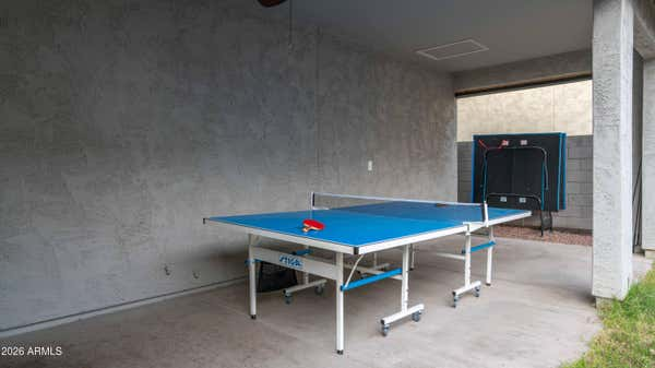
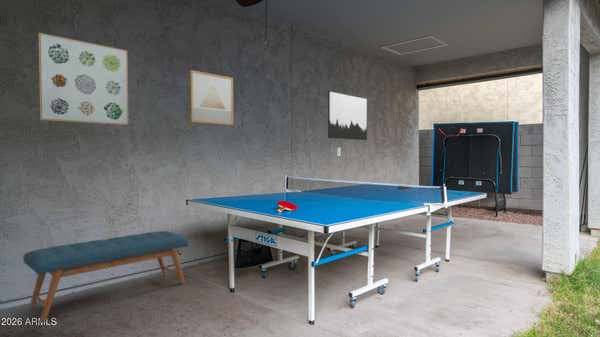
+ wall art [188,69,234,126]
+ wall art [327,90,368,141]
+ bench [22,230,190,322]
+ wall art [38,32,129,126]
